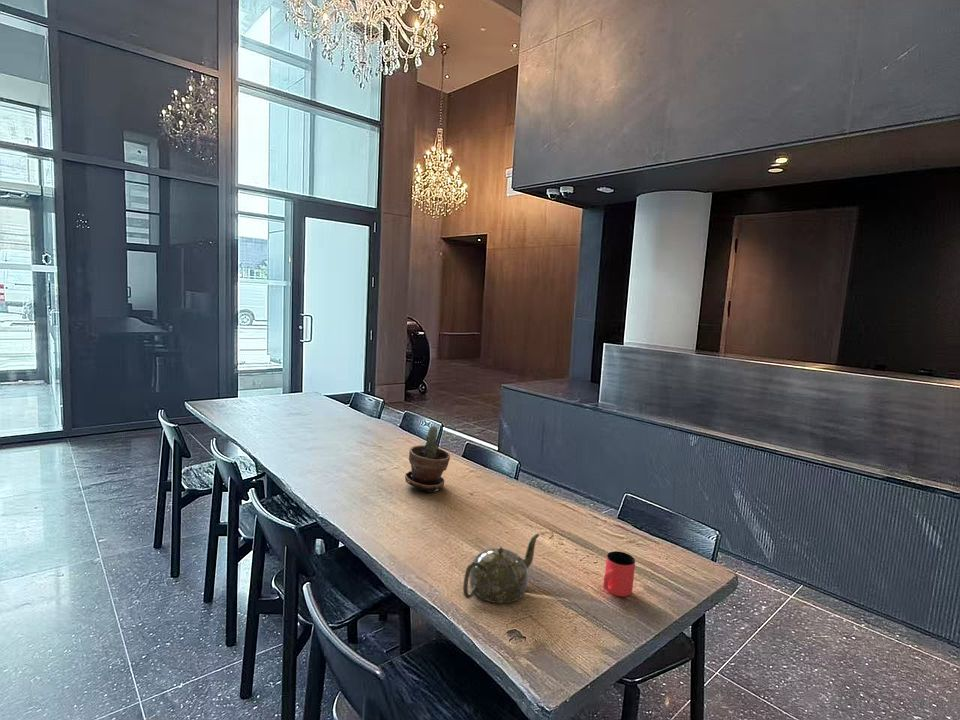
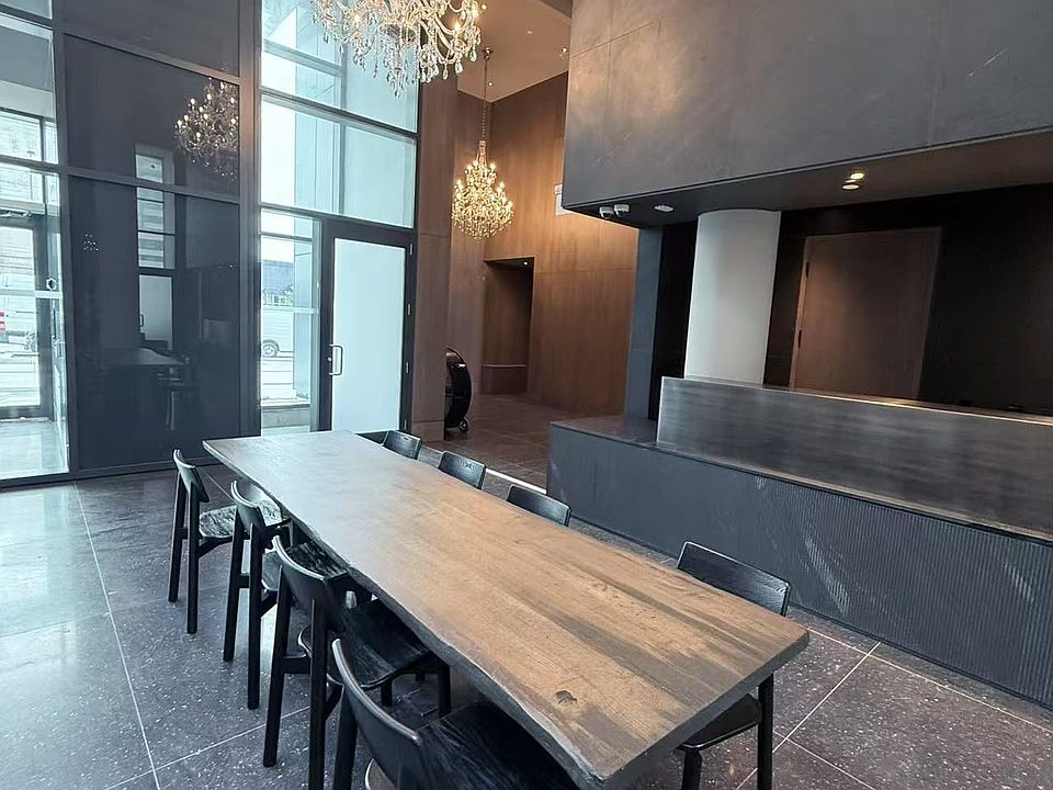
- teapot [462,533,540,604]
- potted plant [404,425,451,493]
- cup [602,550,636,598]
